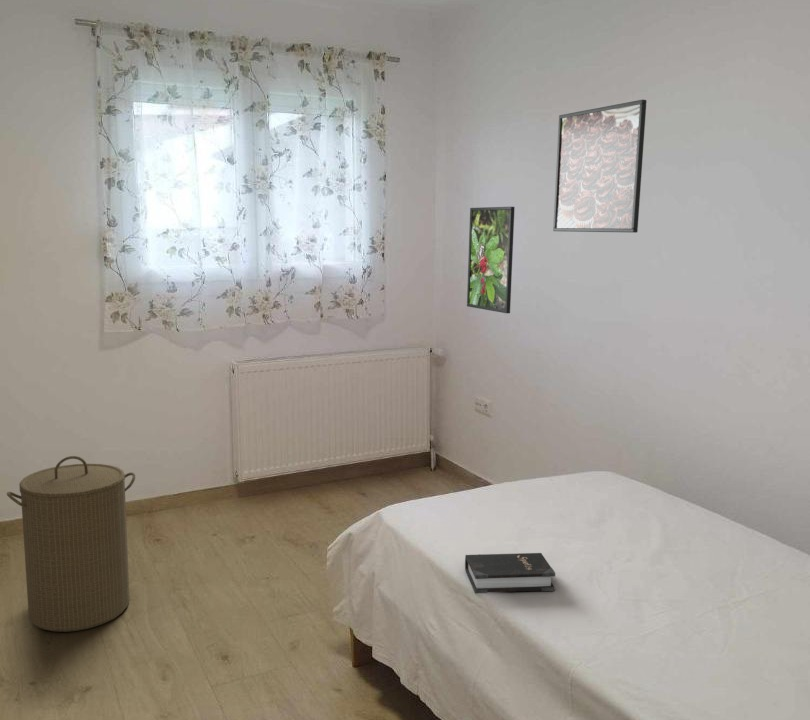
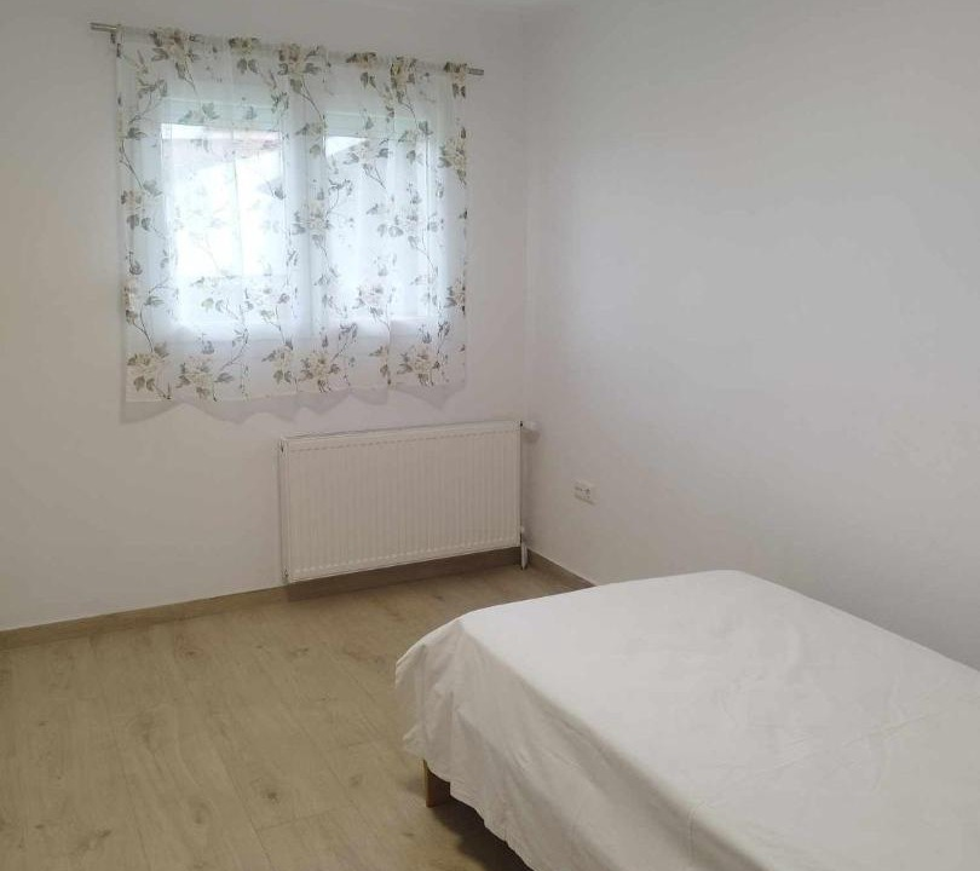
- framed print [552,99,647,234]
- hardback book [464,552,556,594]
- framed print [466,206,516,314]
- laundry hamper [6,455,136,633]
